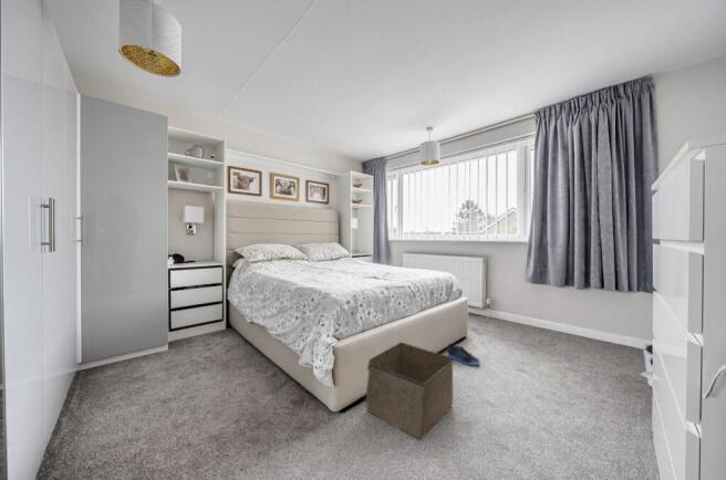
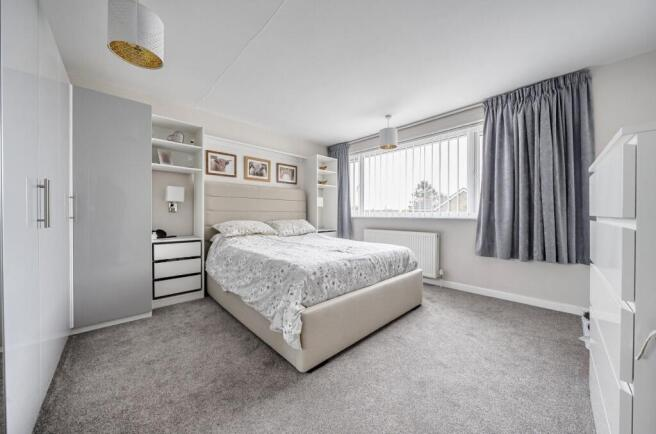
- storage bin [365,341,455,441]
- sneaker [446,343,481,366]
